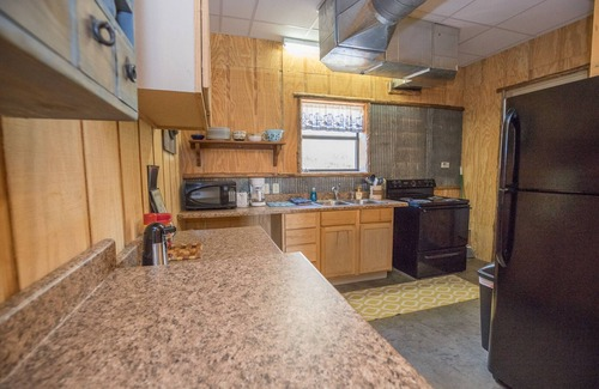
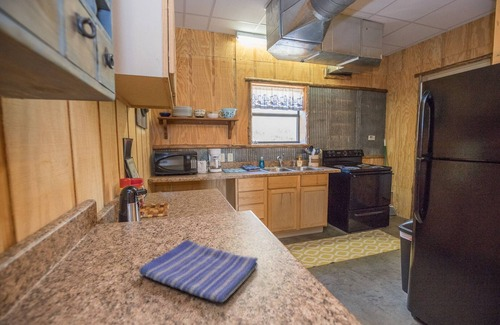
+ dish towel [138,239,259,304]
